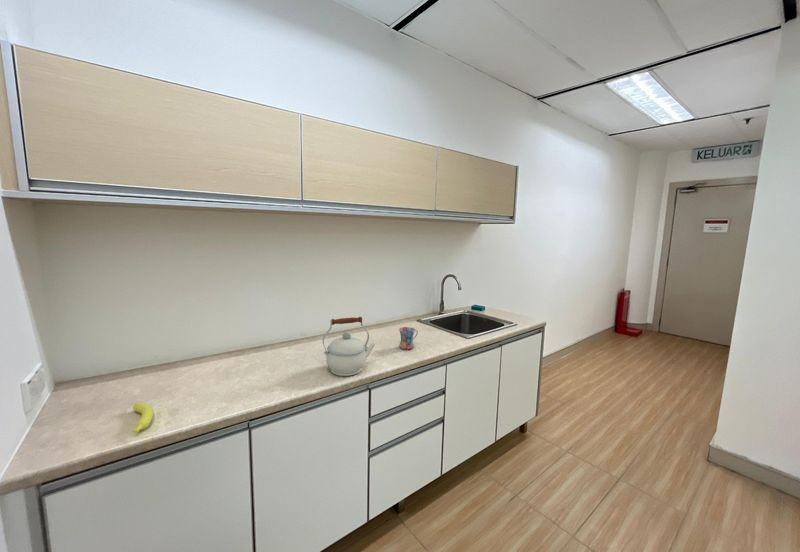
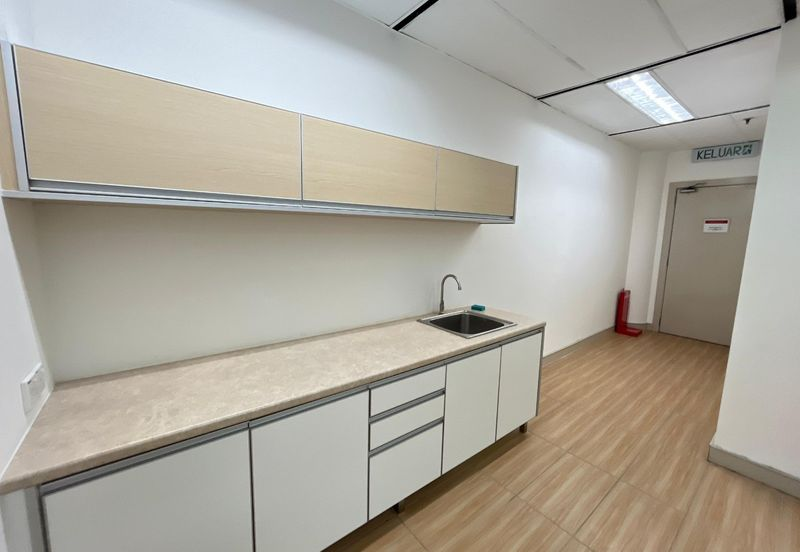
- mug [398,326,419,350]
- banana [131,401,154,434]
- kettle [322,316,376,377]
